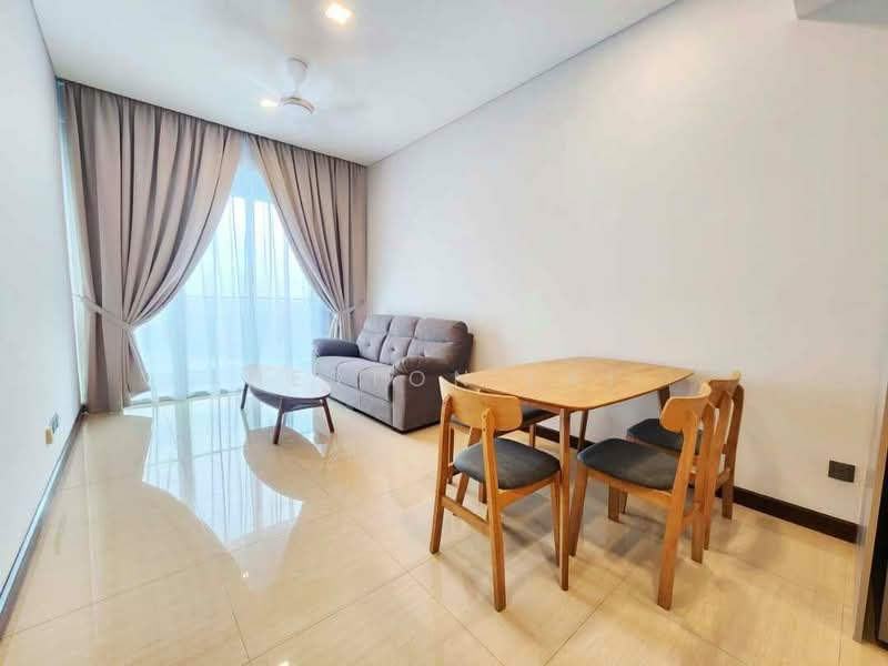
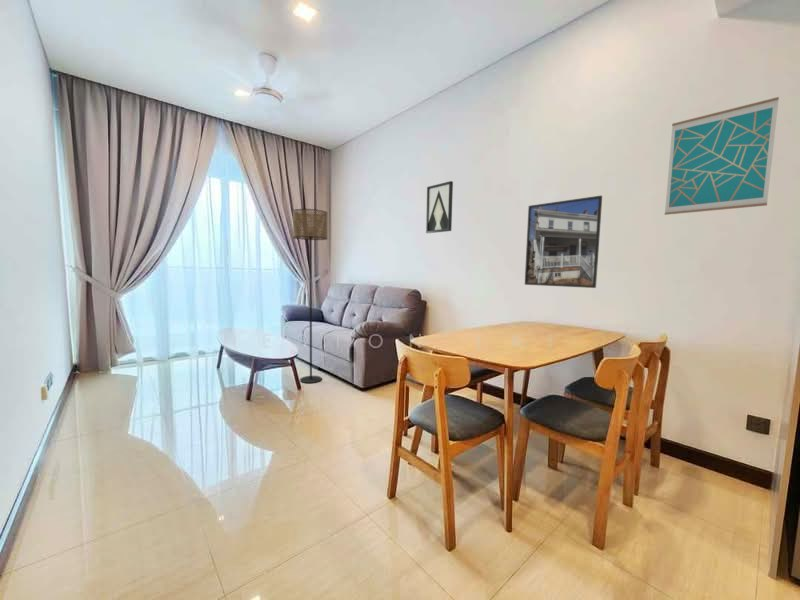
+ floor lamp [292,208,329,384]
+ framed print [524,195,603,289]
+ wall art [425,180,454,234]
+ wall art [664,96,780,216]
